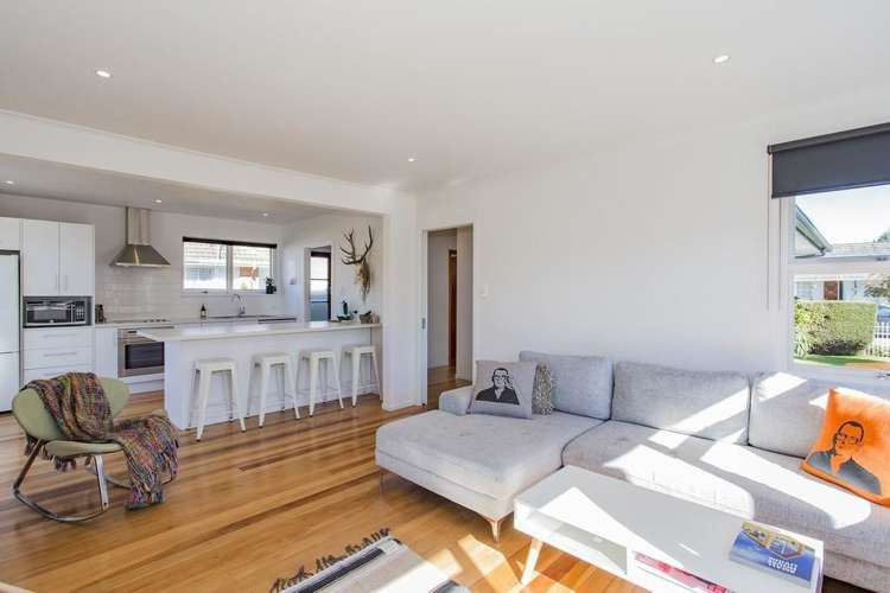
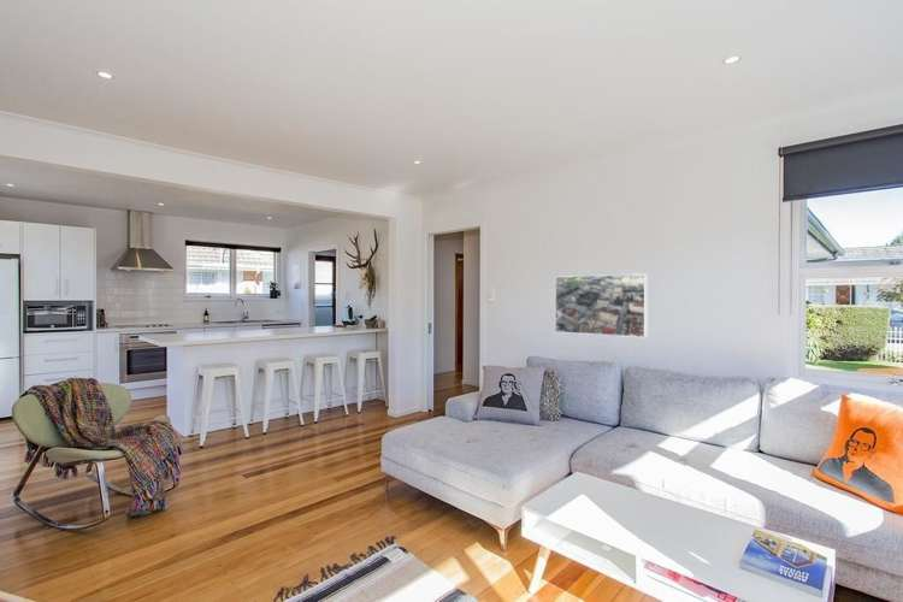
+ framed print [554,272,649,338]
